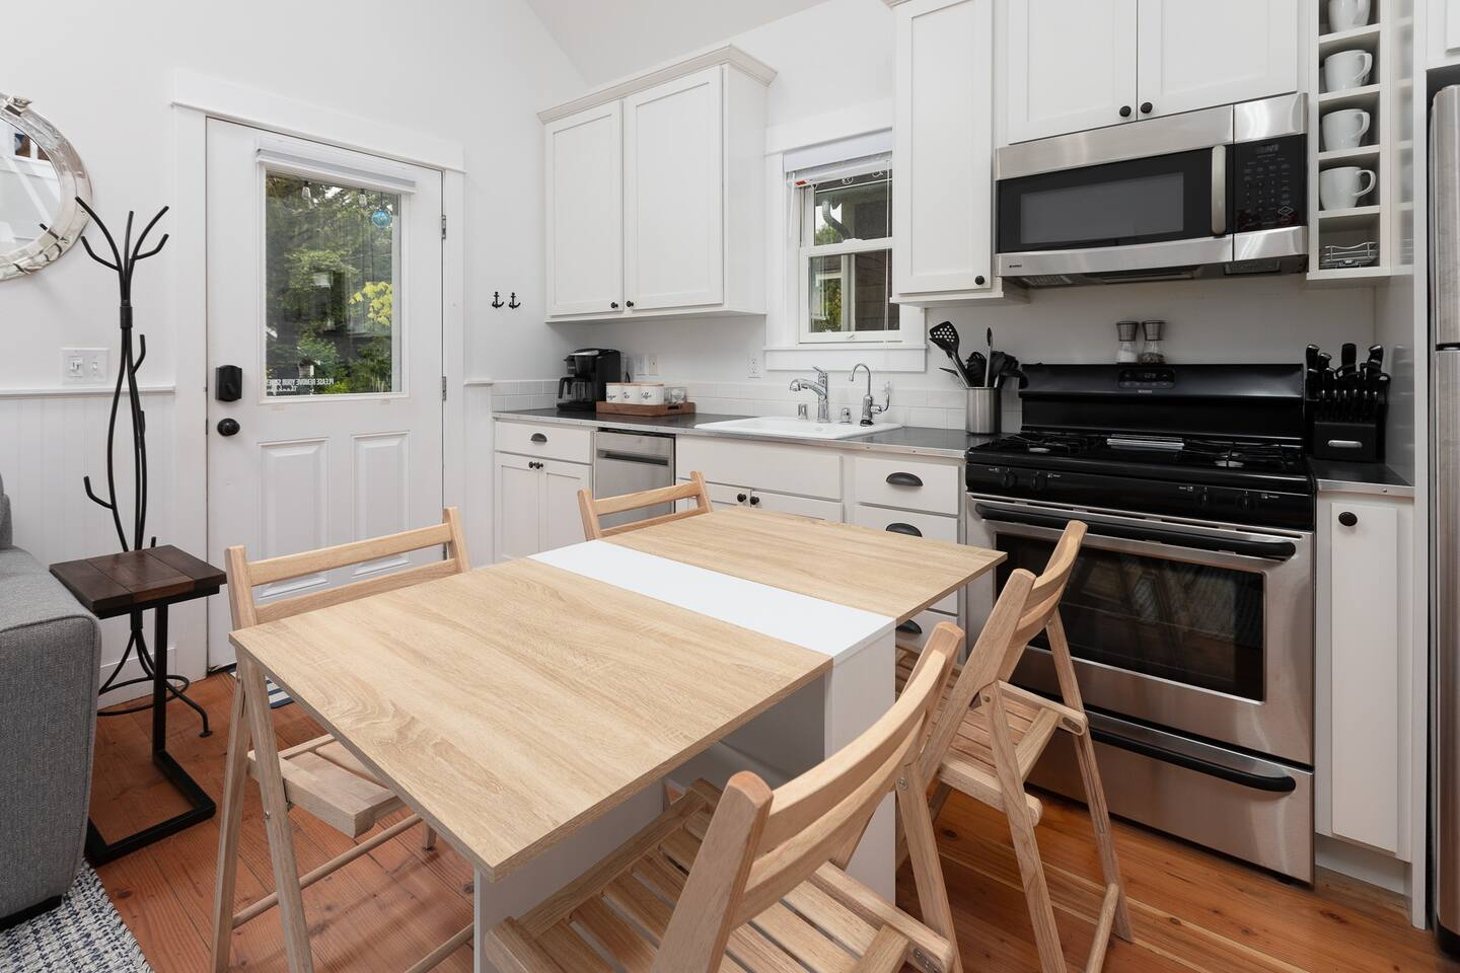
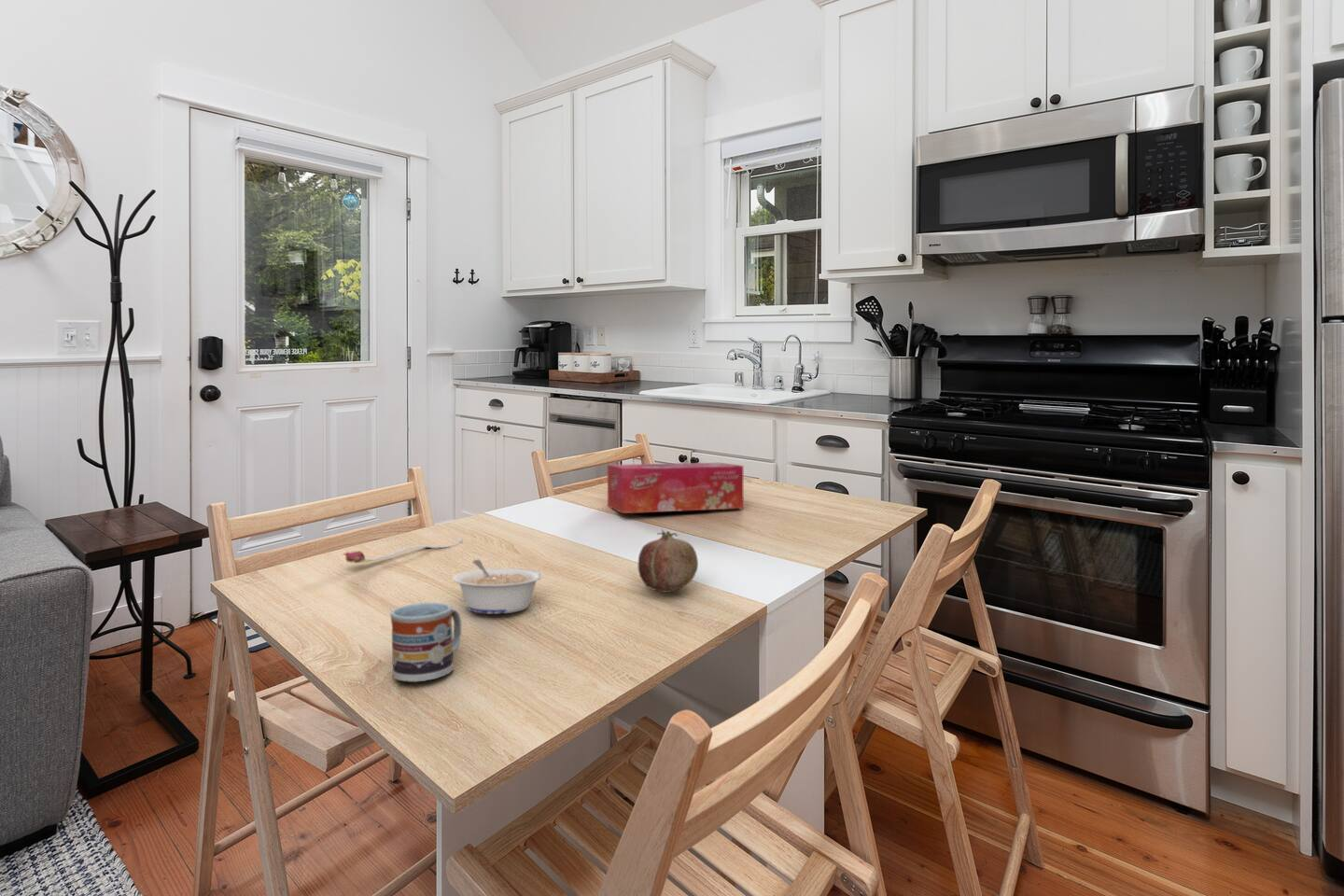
+ spoon [342,537,463,564]
+ tissue box [607,462,744,514]
+ legume [452,559,543,615]
+ cup [389,602,462,683]
+ fruit [637,529,699,594]
